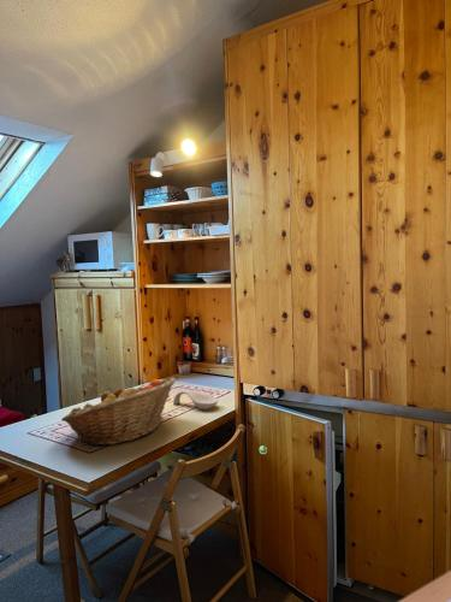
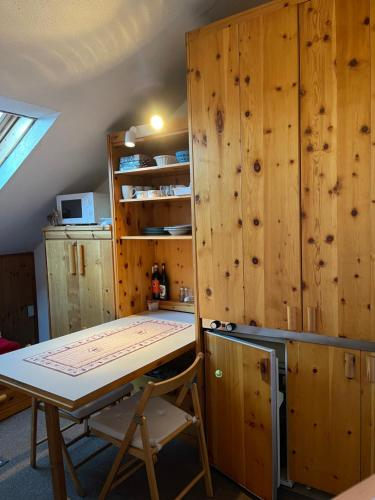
- fruit basket [60,376,177,447]
- spoon rest [172,389,219,411]
